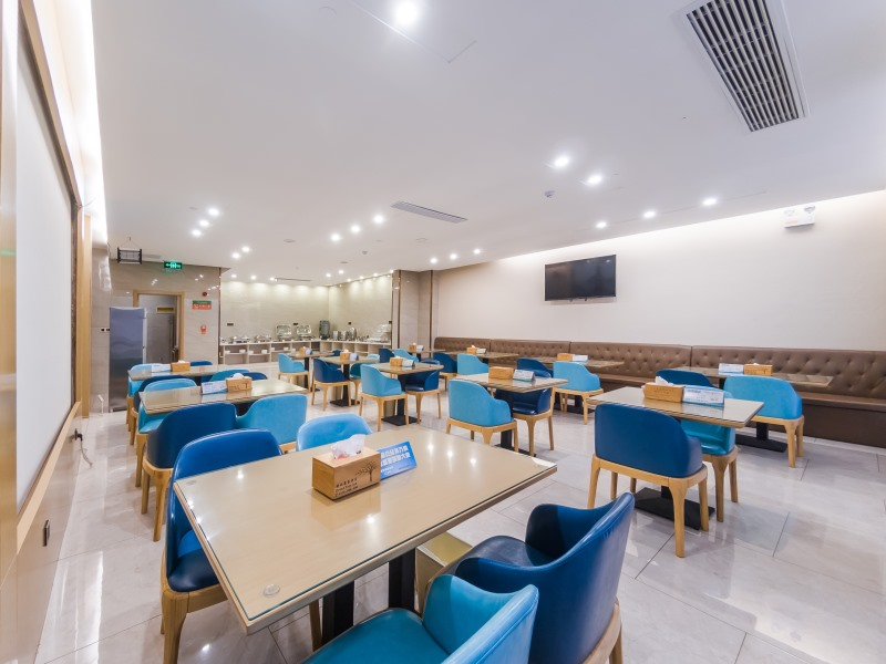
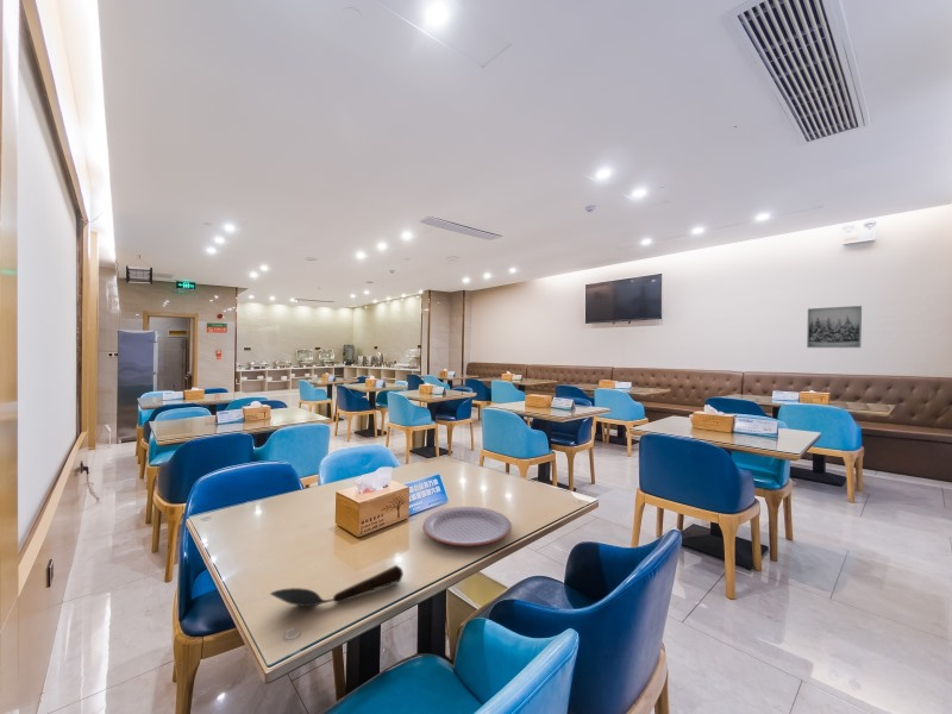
+ plate [421,506,513,547]
+ spoon [269,564,405,608]
+ wall art [806,305,863,349]
